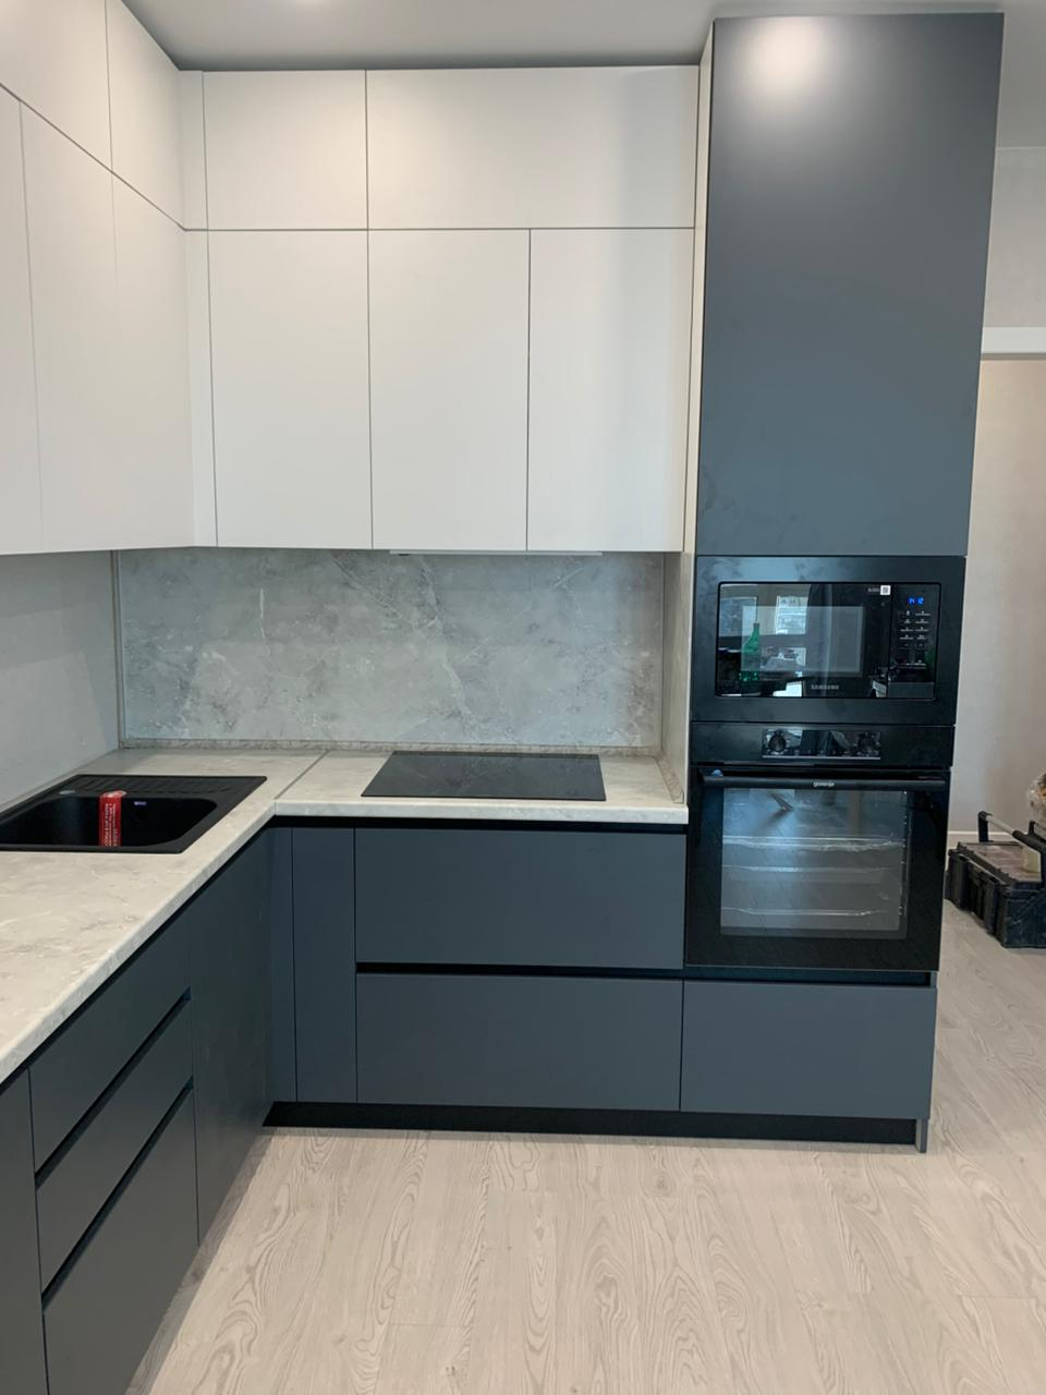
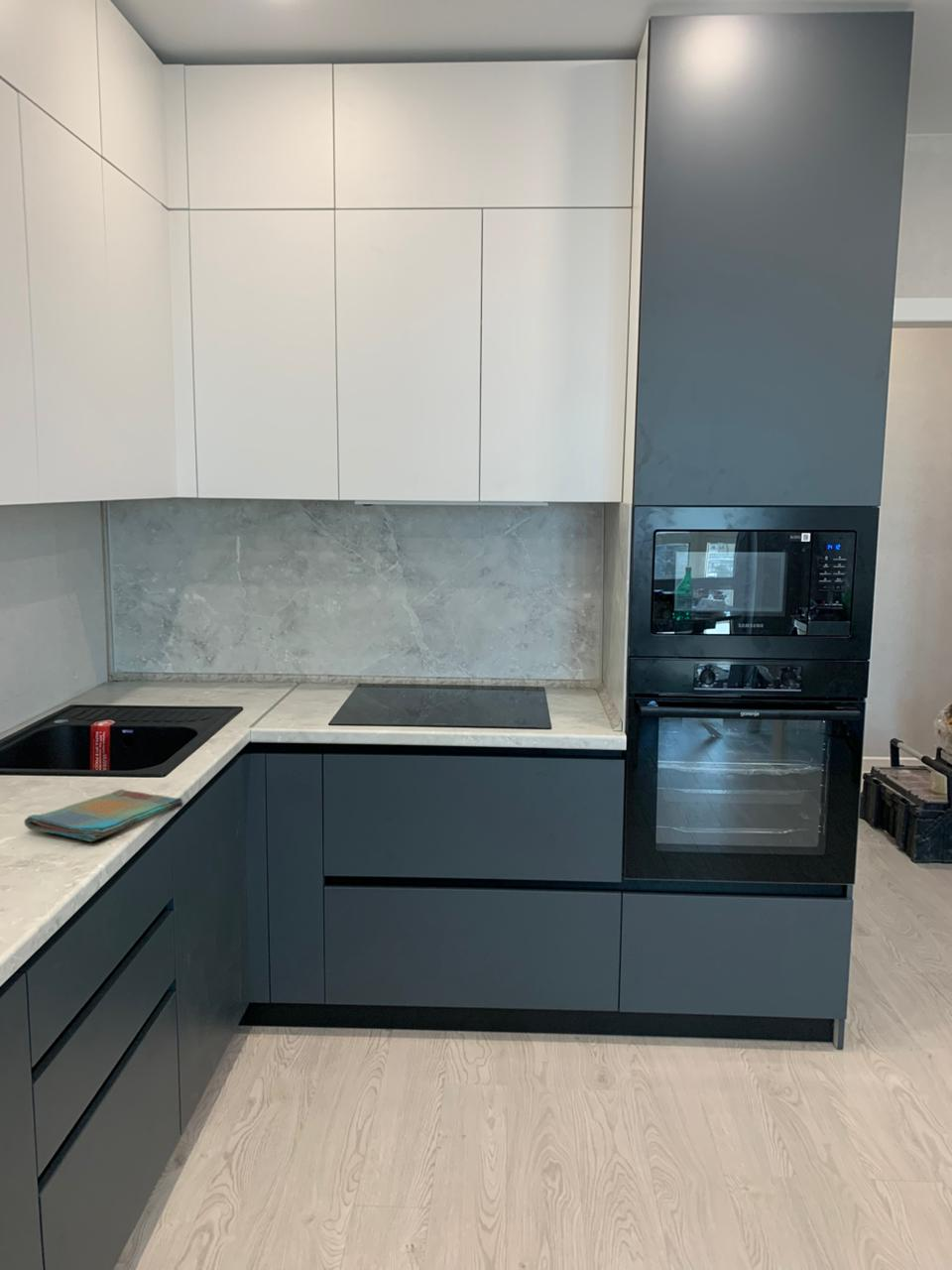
+ dish towel [23,788,183,842]
